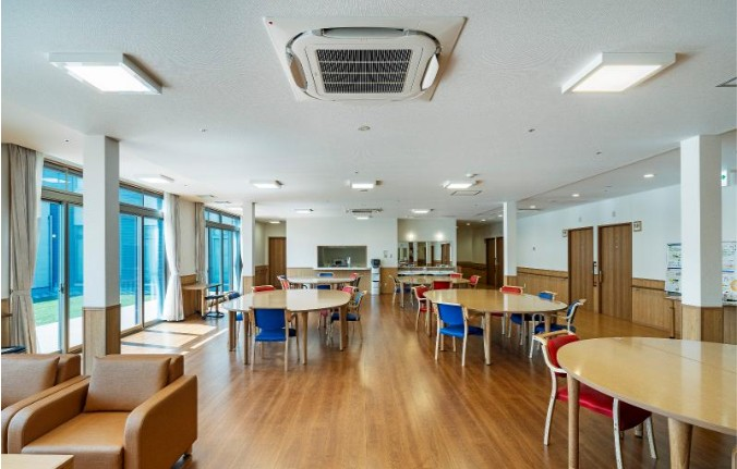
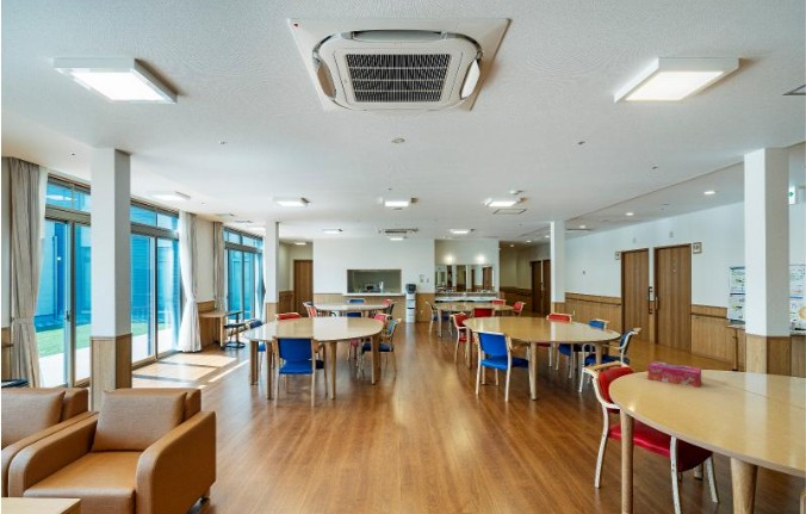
+ tissue box [646,360,702,389]
